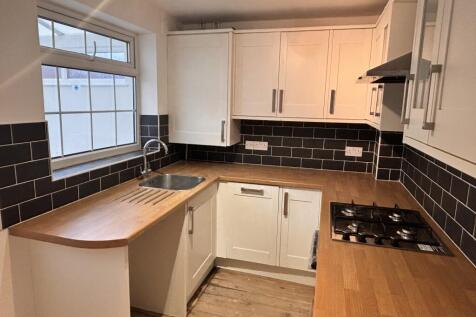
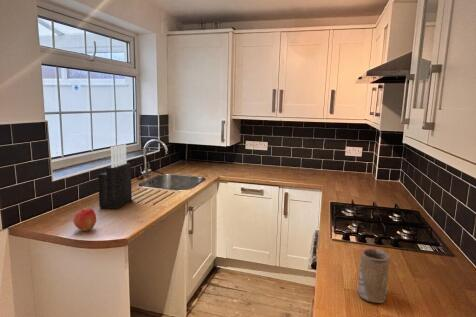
+ knife block [97,143,133,210]
+ apple [72,207,97,232]
+ mug [357,248,391,304]
